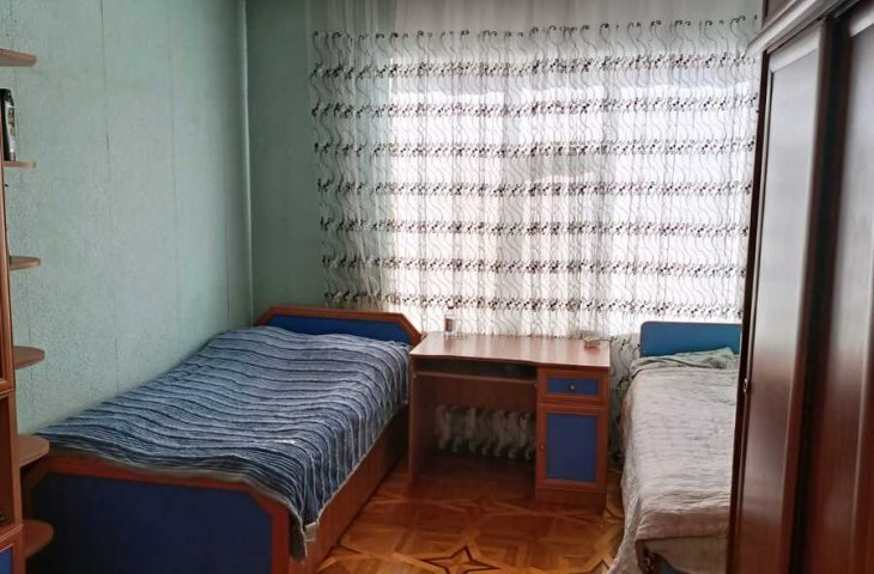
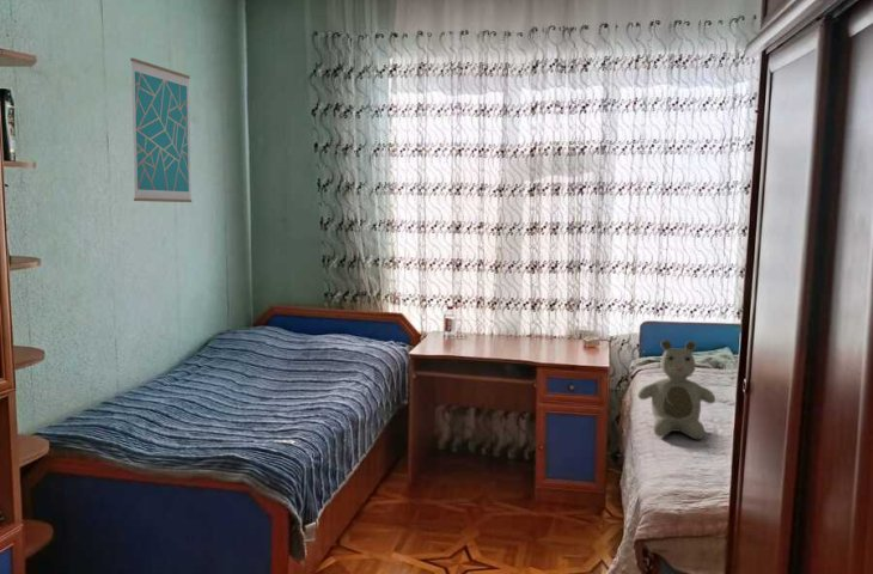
+ teddy bear [636,338,716,440]
+ wall art [129,57,193,203]
